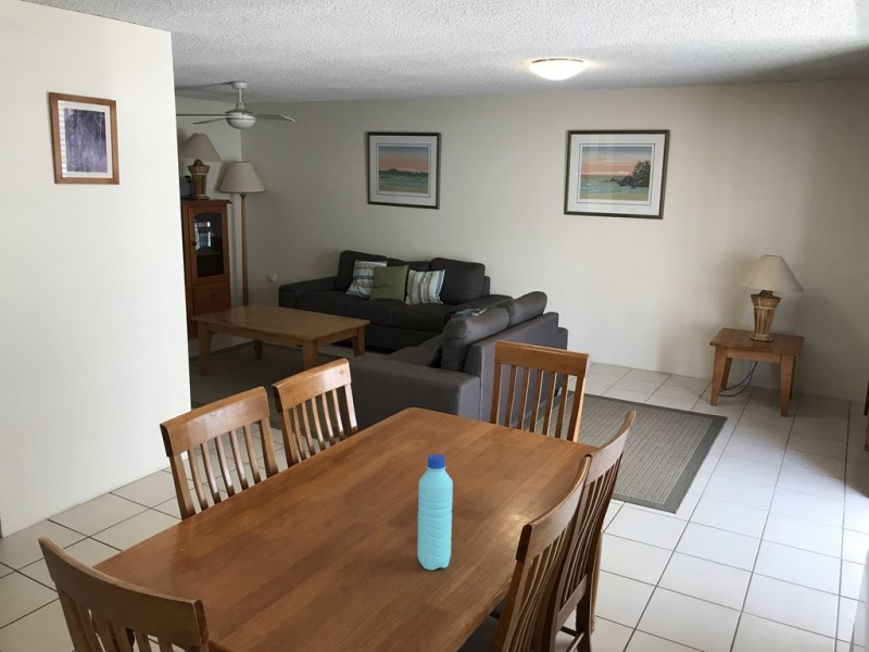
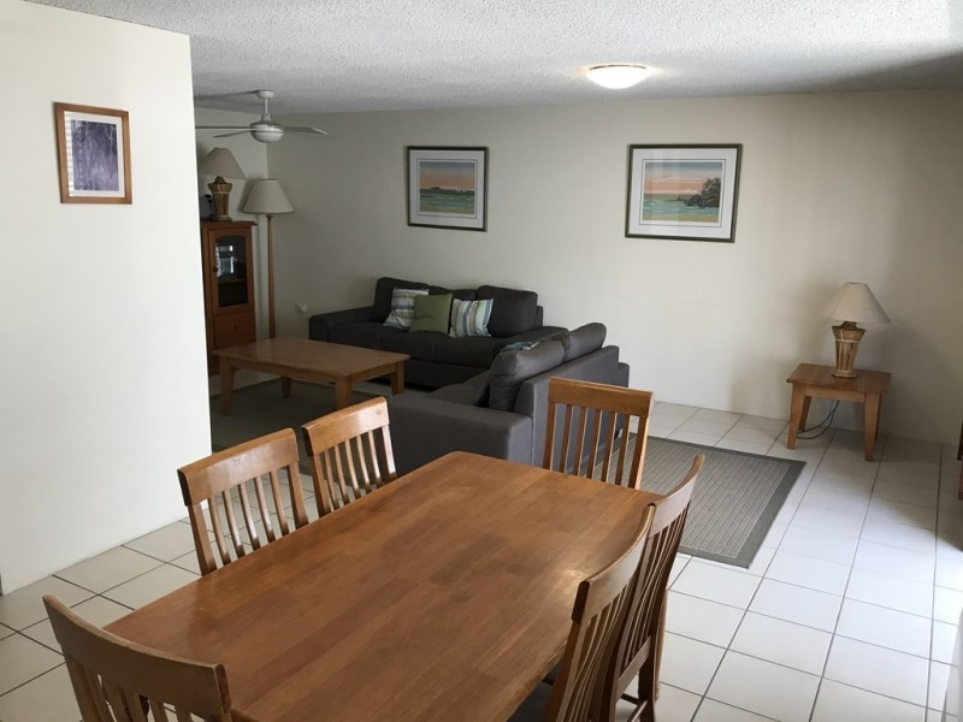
- water bottle [416,453,454,572]
